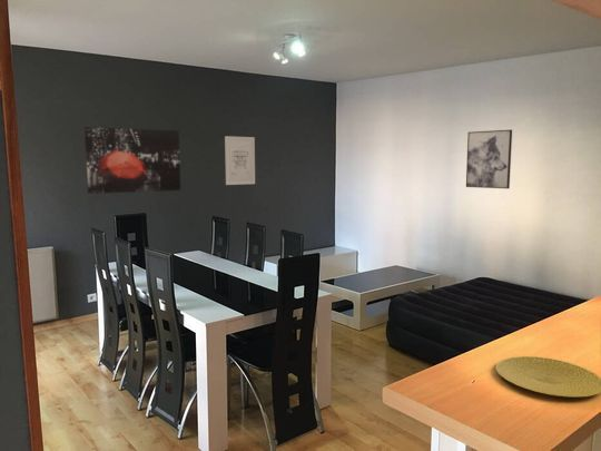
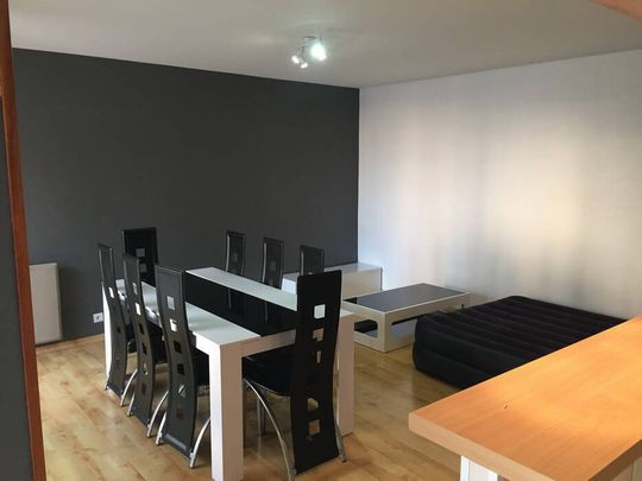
- plate [495,355,601,399]
- wall art [83,126,181,195]
- wall art [465,128,513,189]
- wall art [224,135,256,186]
